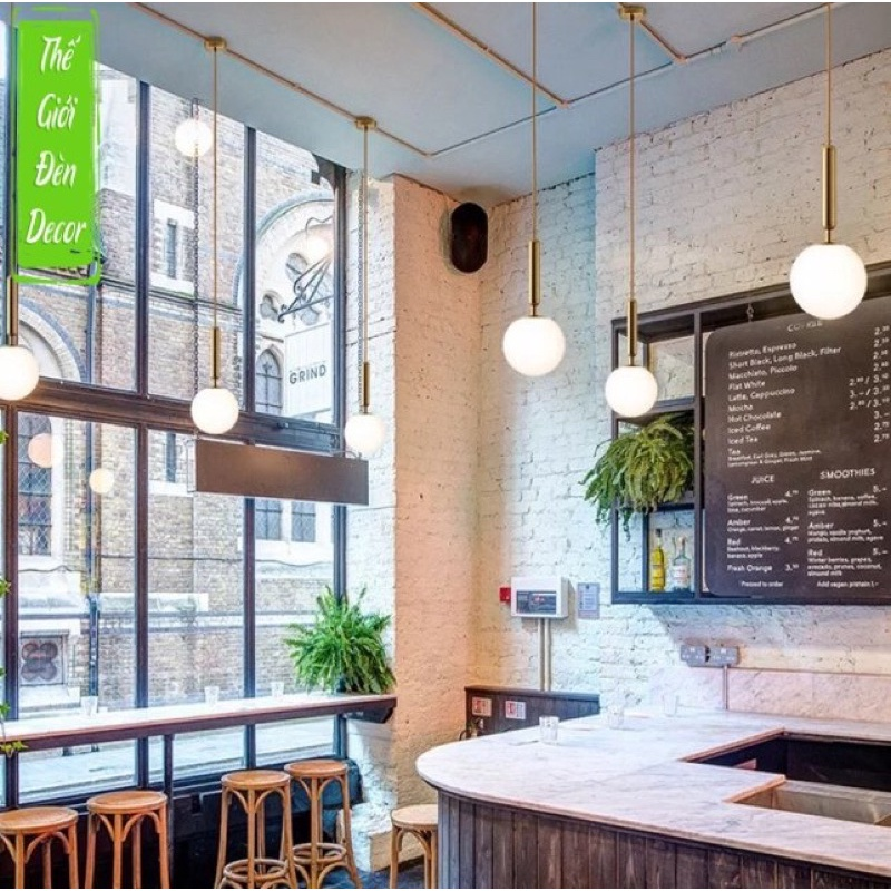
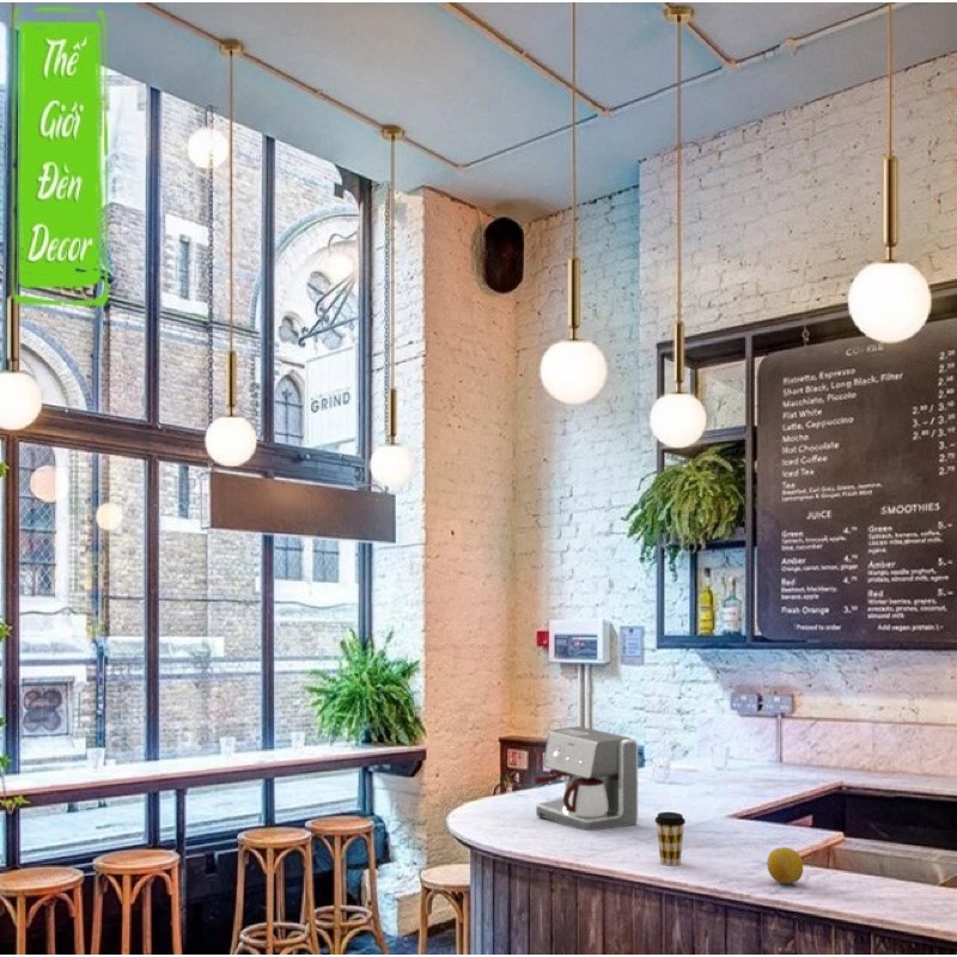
+ coffee maker [534,725,639,831]
+ coffee cup [654,811,687,867]
+ fruit [766,846,804,885]
